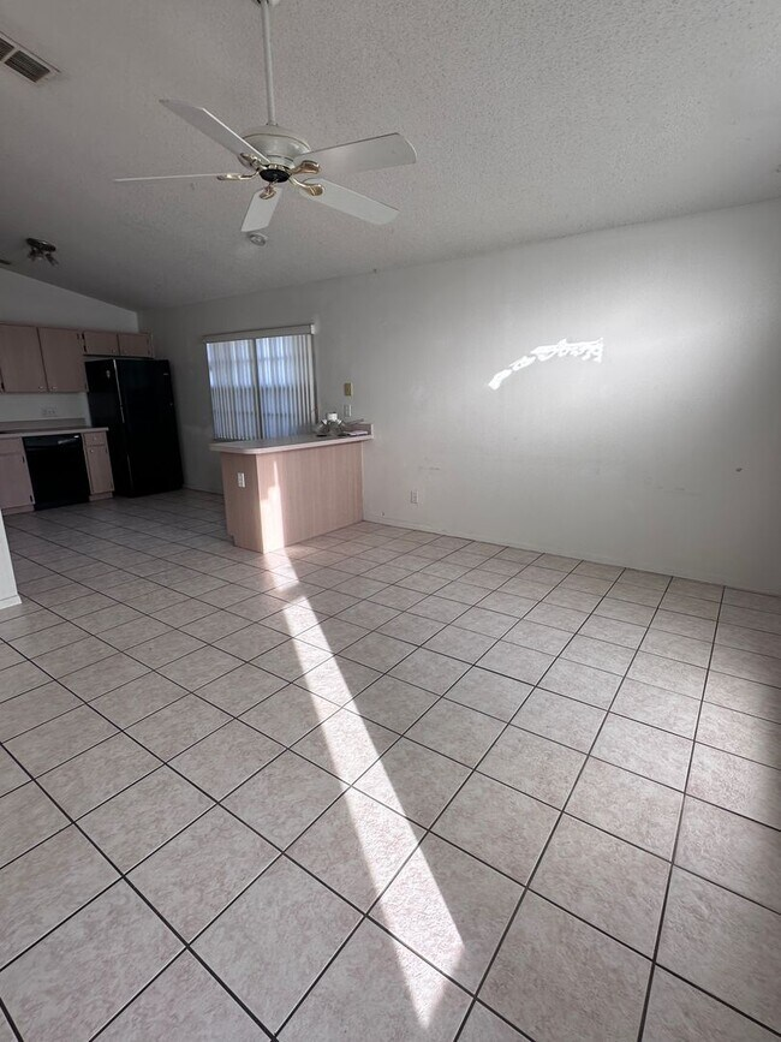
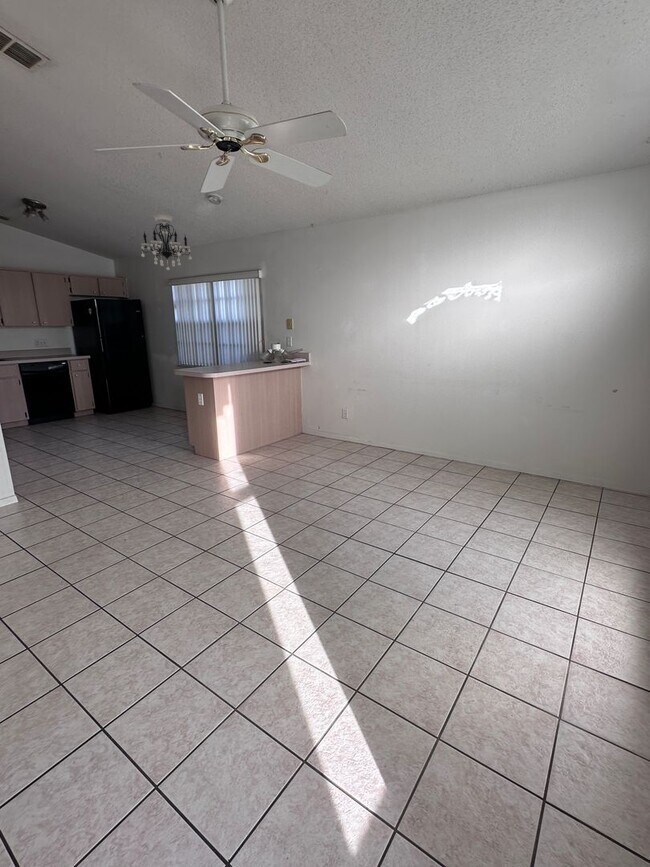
+ chandelier [140,213,193,271]
